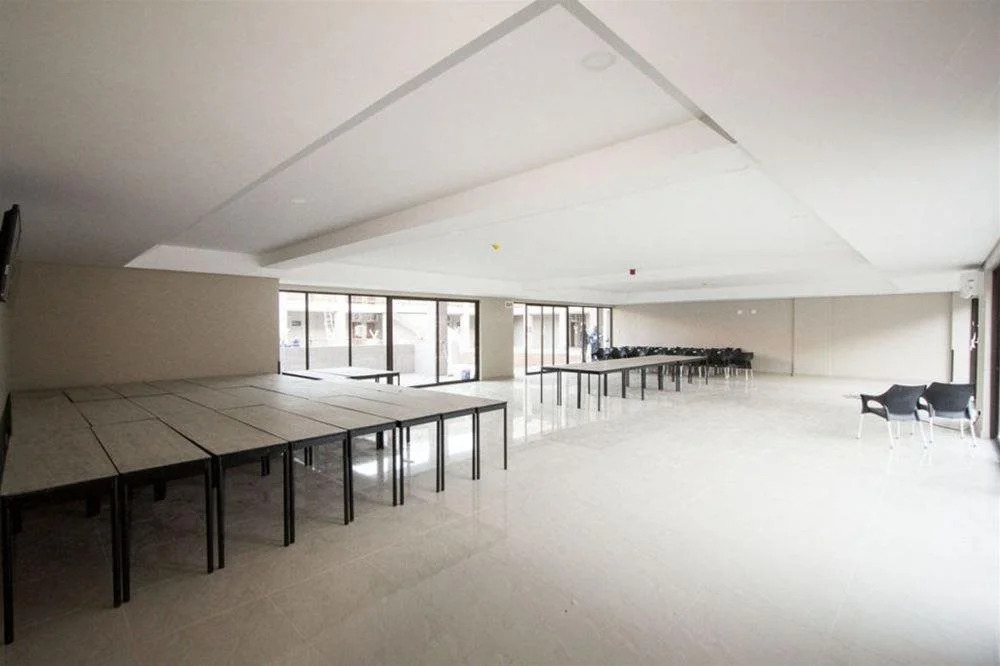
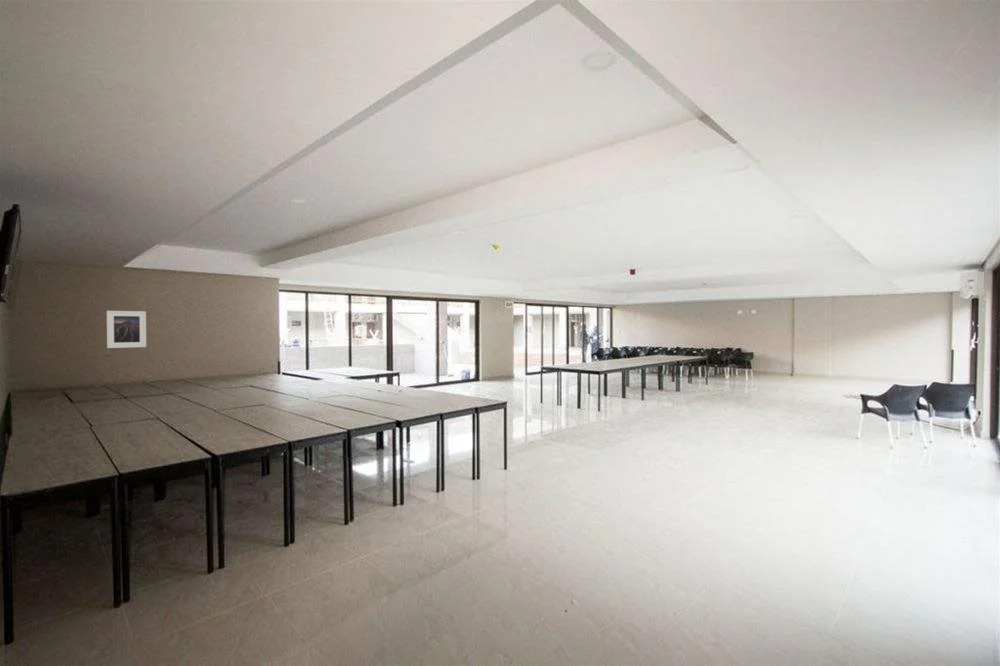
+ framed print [106,310,147,349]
